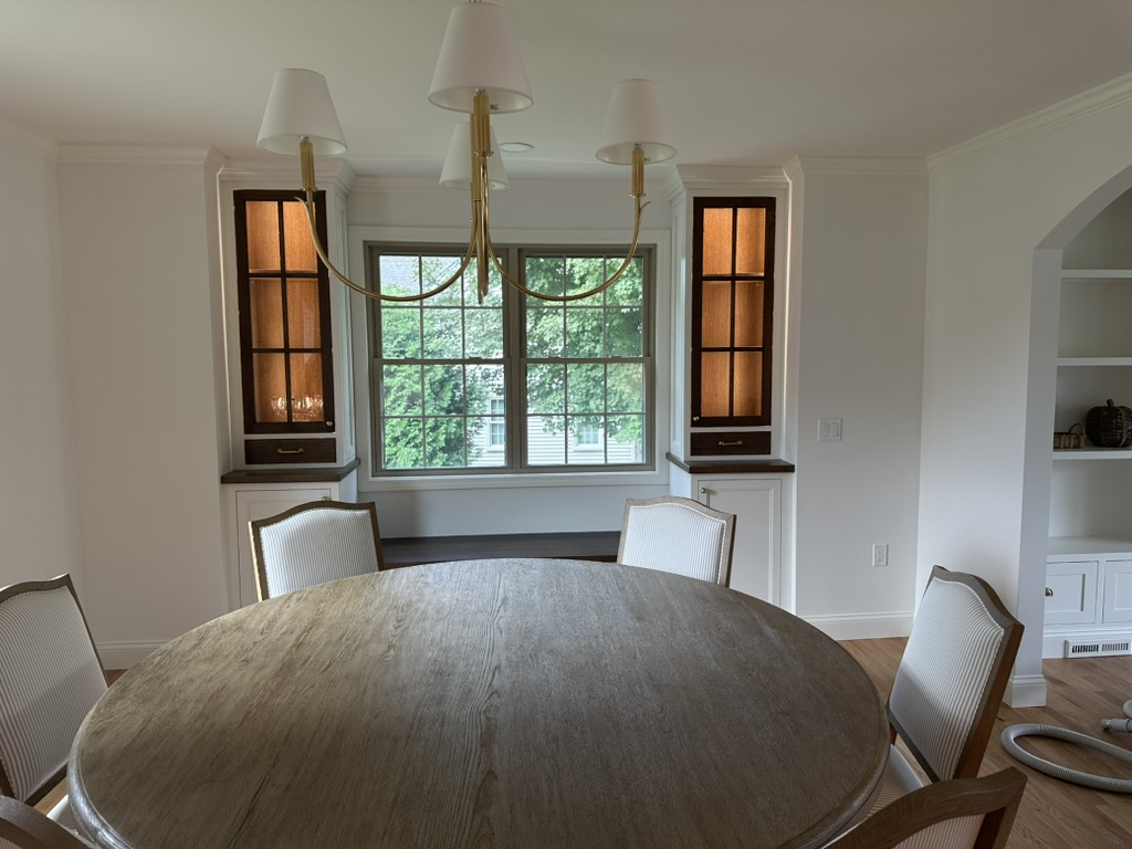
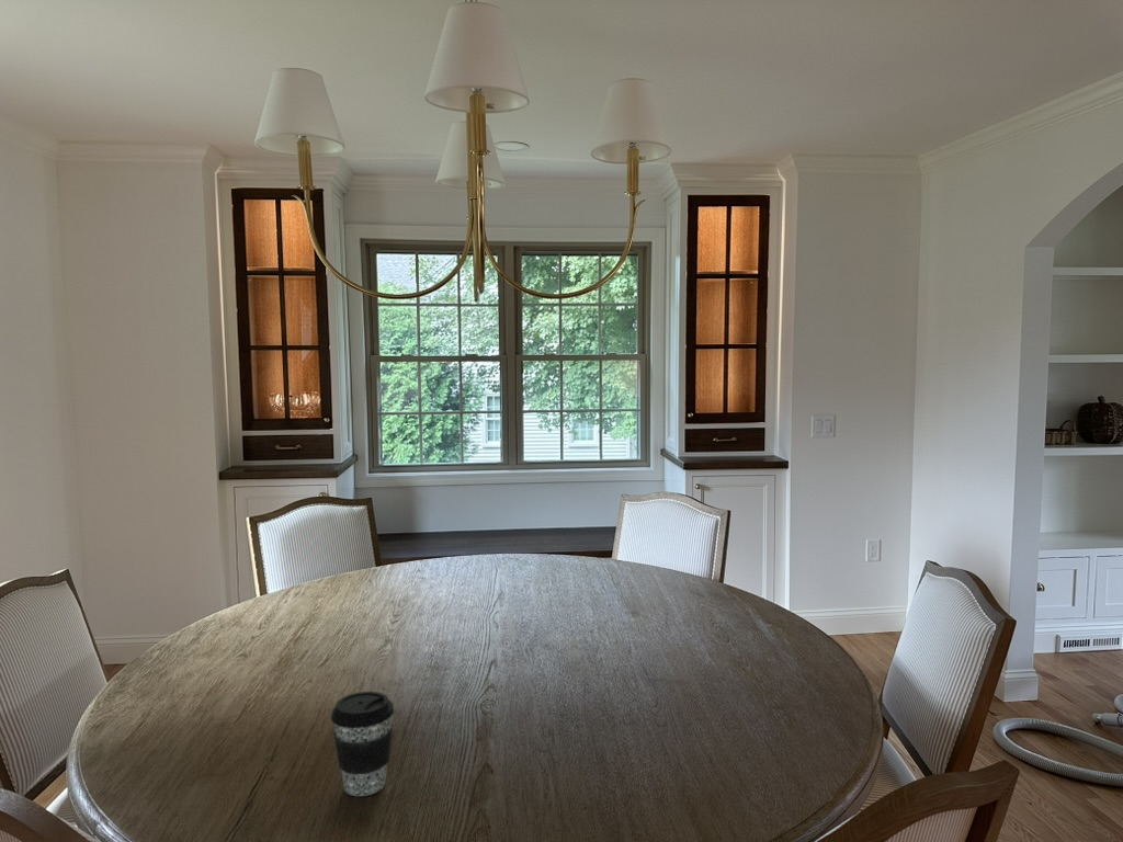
+ coffee cup [330,691,395,797]
